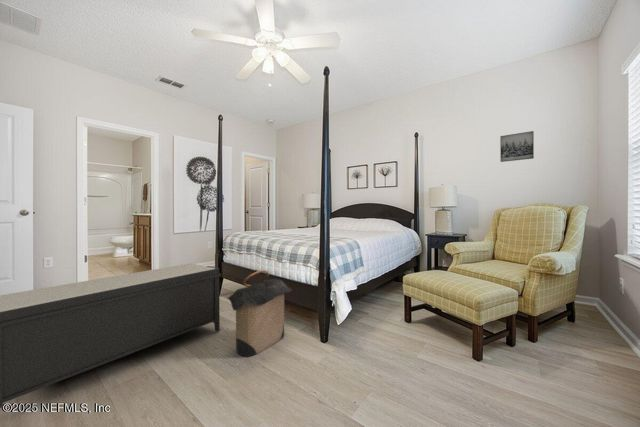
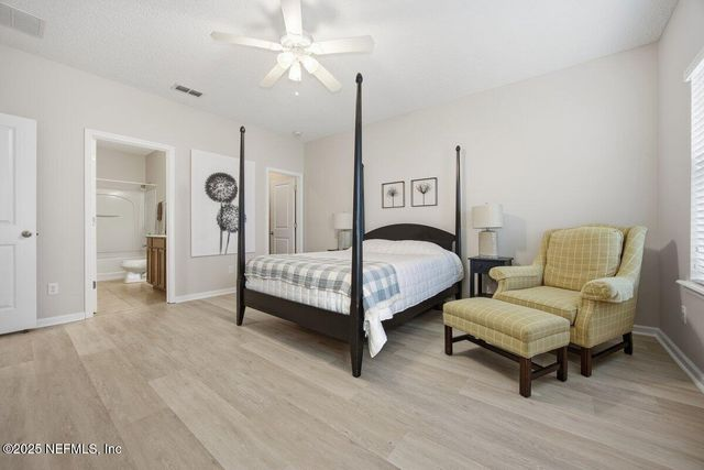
- bench [0,263,222,409]
- wall art [499,130,535,163]
- laundry hamper [226,269,293,358]
